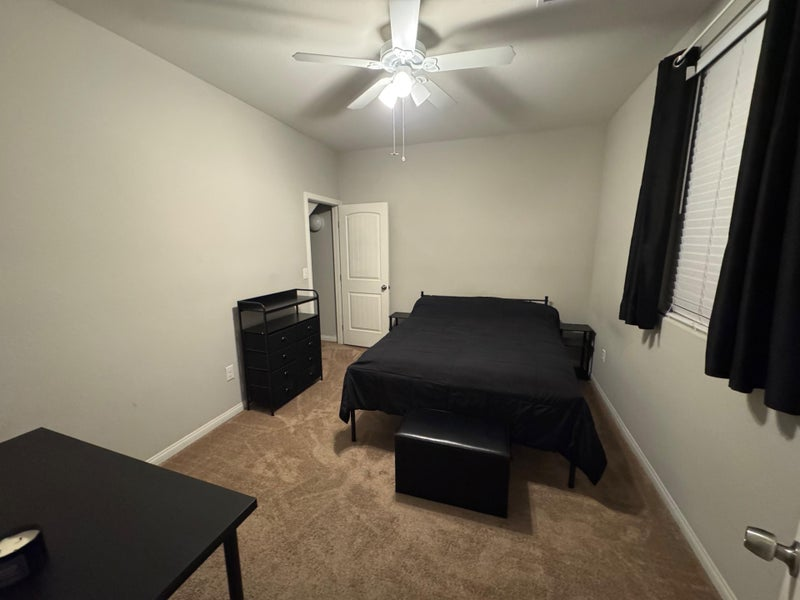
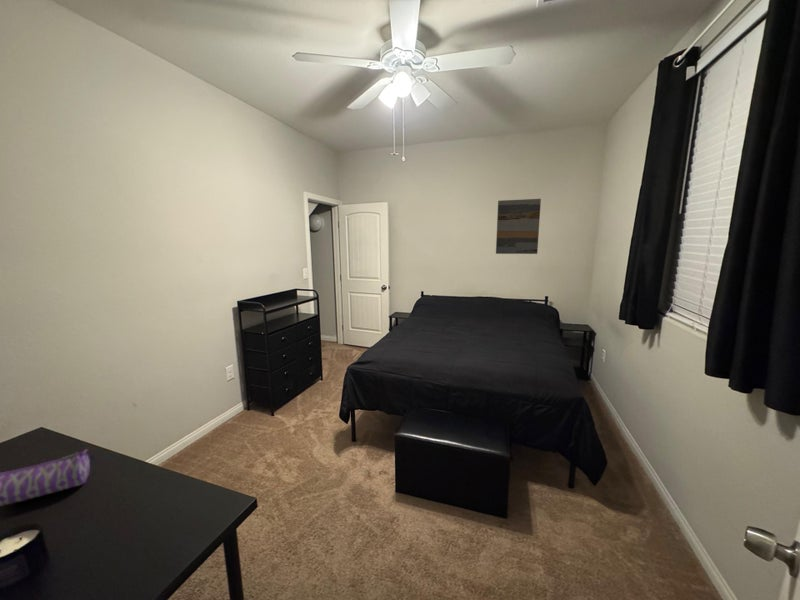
+ pencil case [0,448,96,507]
+ wall art [495,198,542,255]
